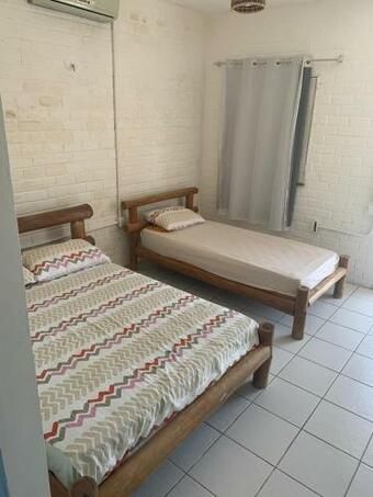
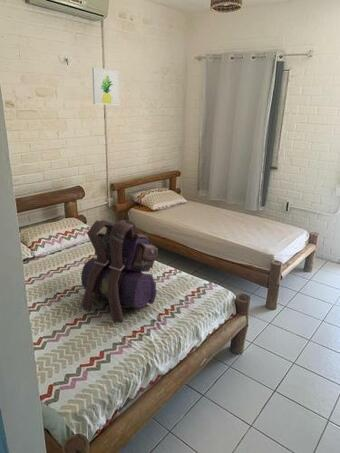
+ backpack [80,219,159,325]
+ wall art [91,66,120,106]
